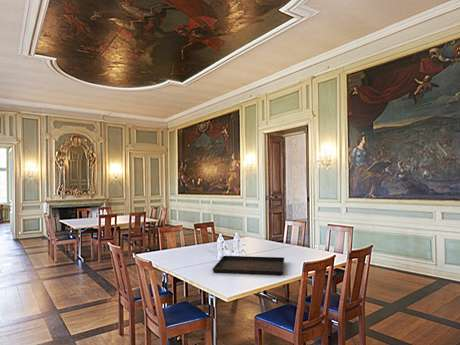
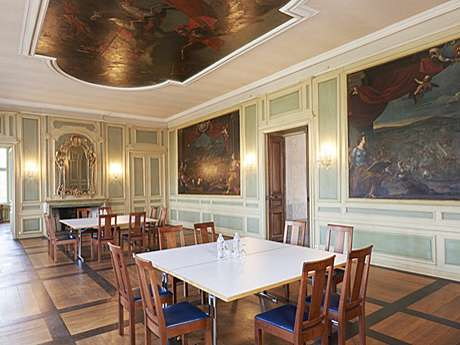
- serving tray [212,255,285,277]
